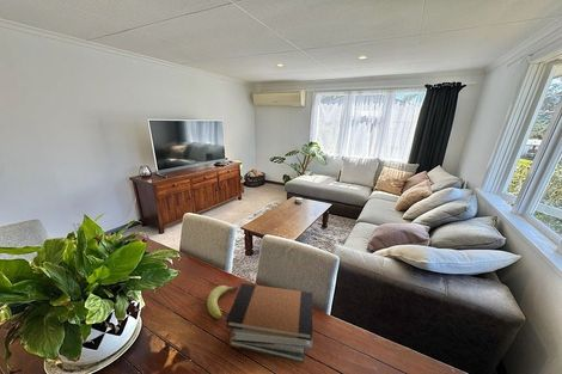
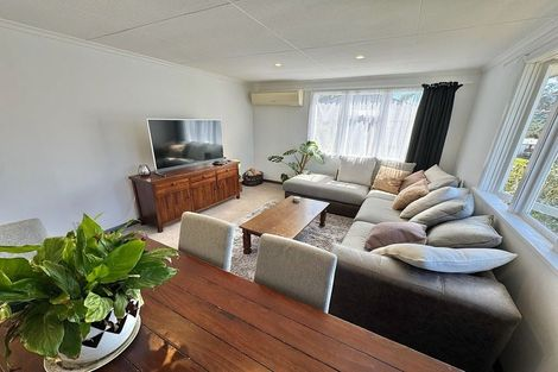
- fruit [206,284,239,320]
- book stack [225,282,313,363]
